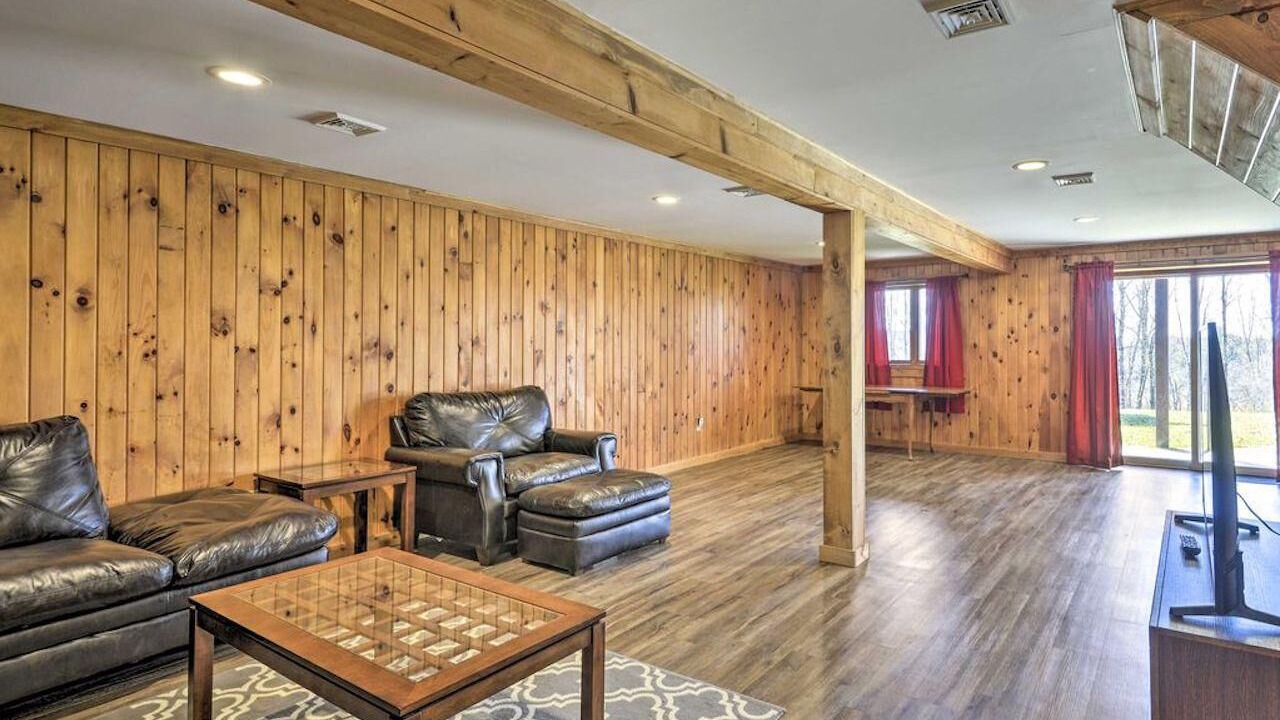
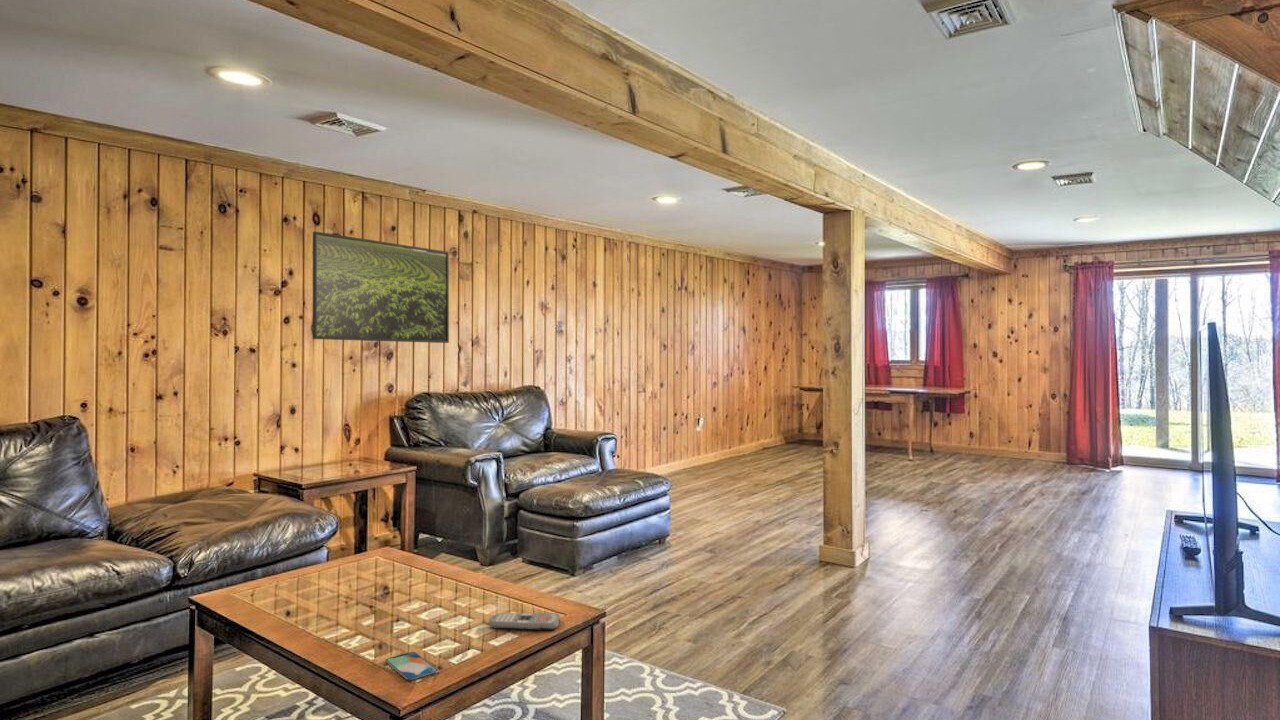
+ remote control [488,612,562,631]
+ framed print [312,231,450,344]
+ smartphone [385,651,440,682]
